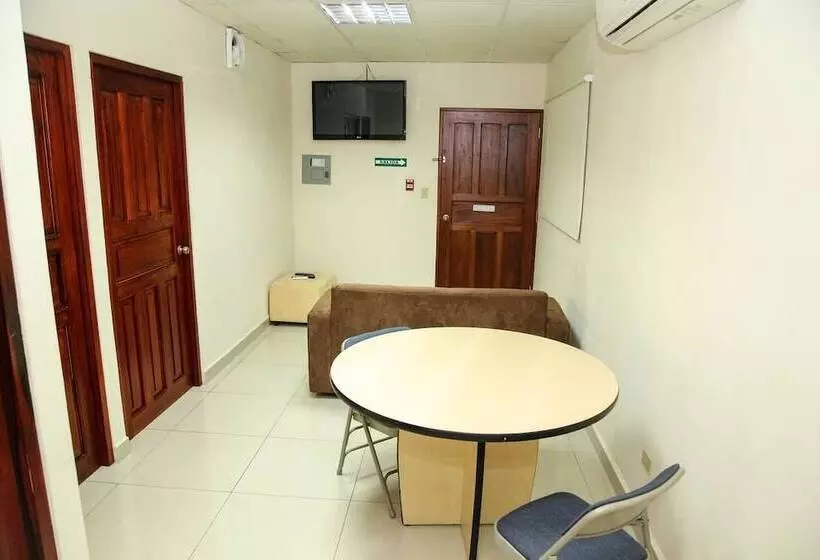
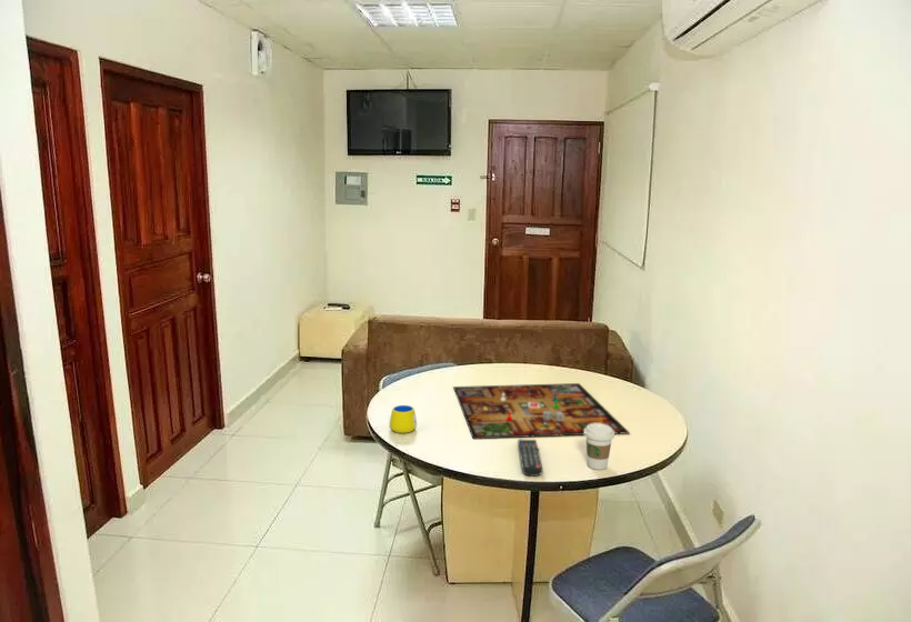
+ mug [389,404,418,434]
+ gameboard [452,382,631,440]
+ remote control [517,438,543,478]
+ coffee cup [583,423,615,471]
